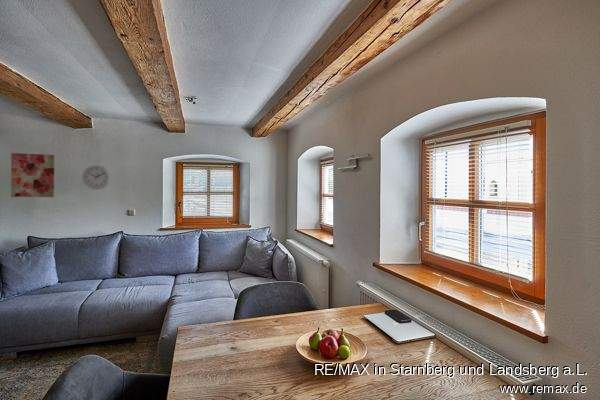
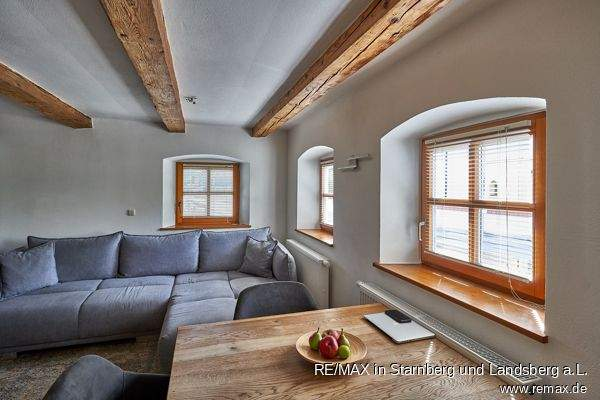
- wall clock [82,164,111,190]
- wall art [10,152,55,198]
